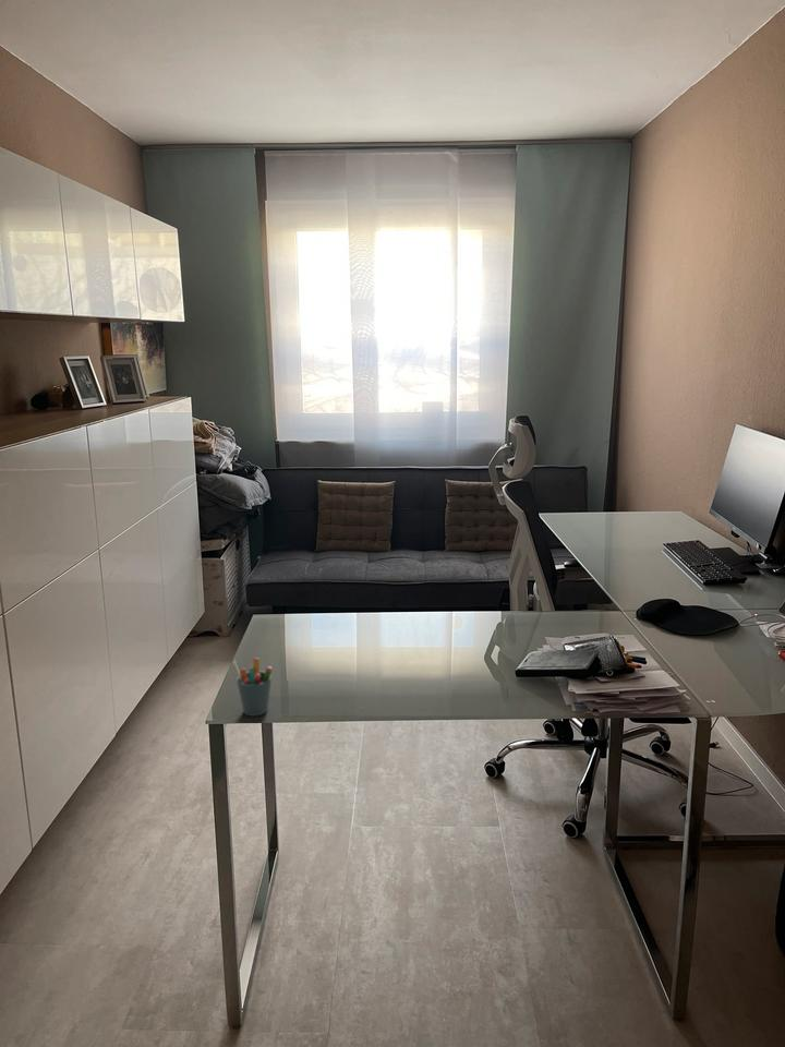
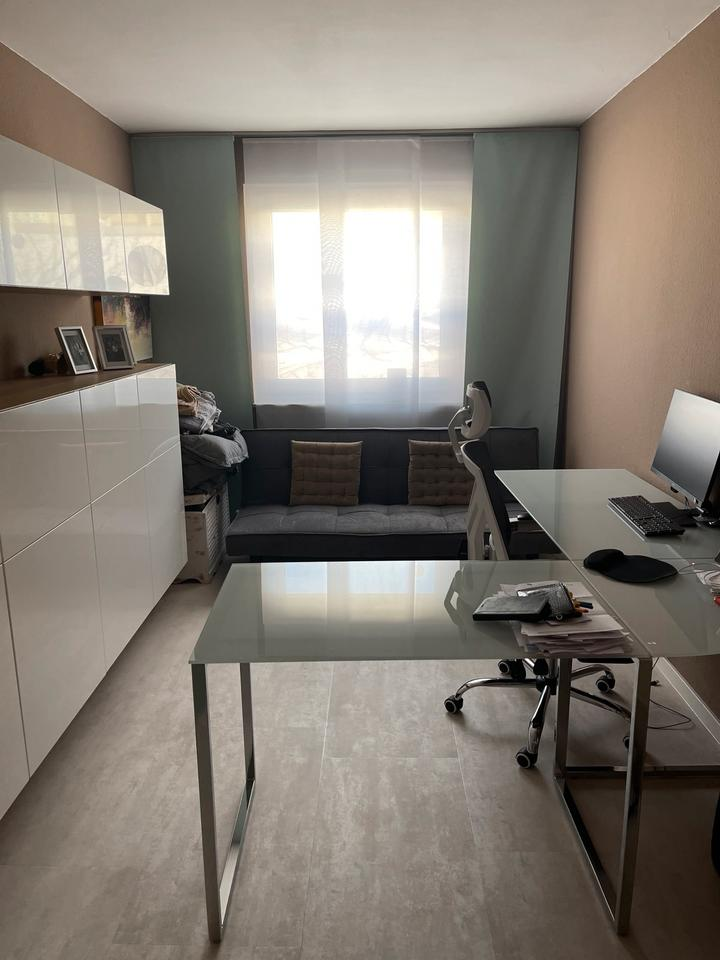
- pen holder [233,657,274,718]
